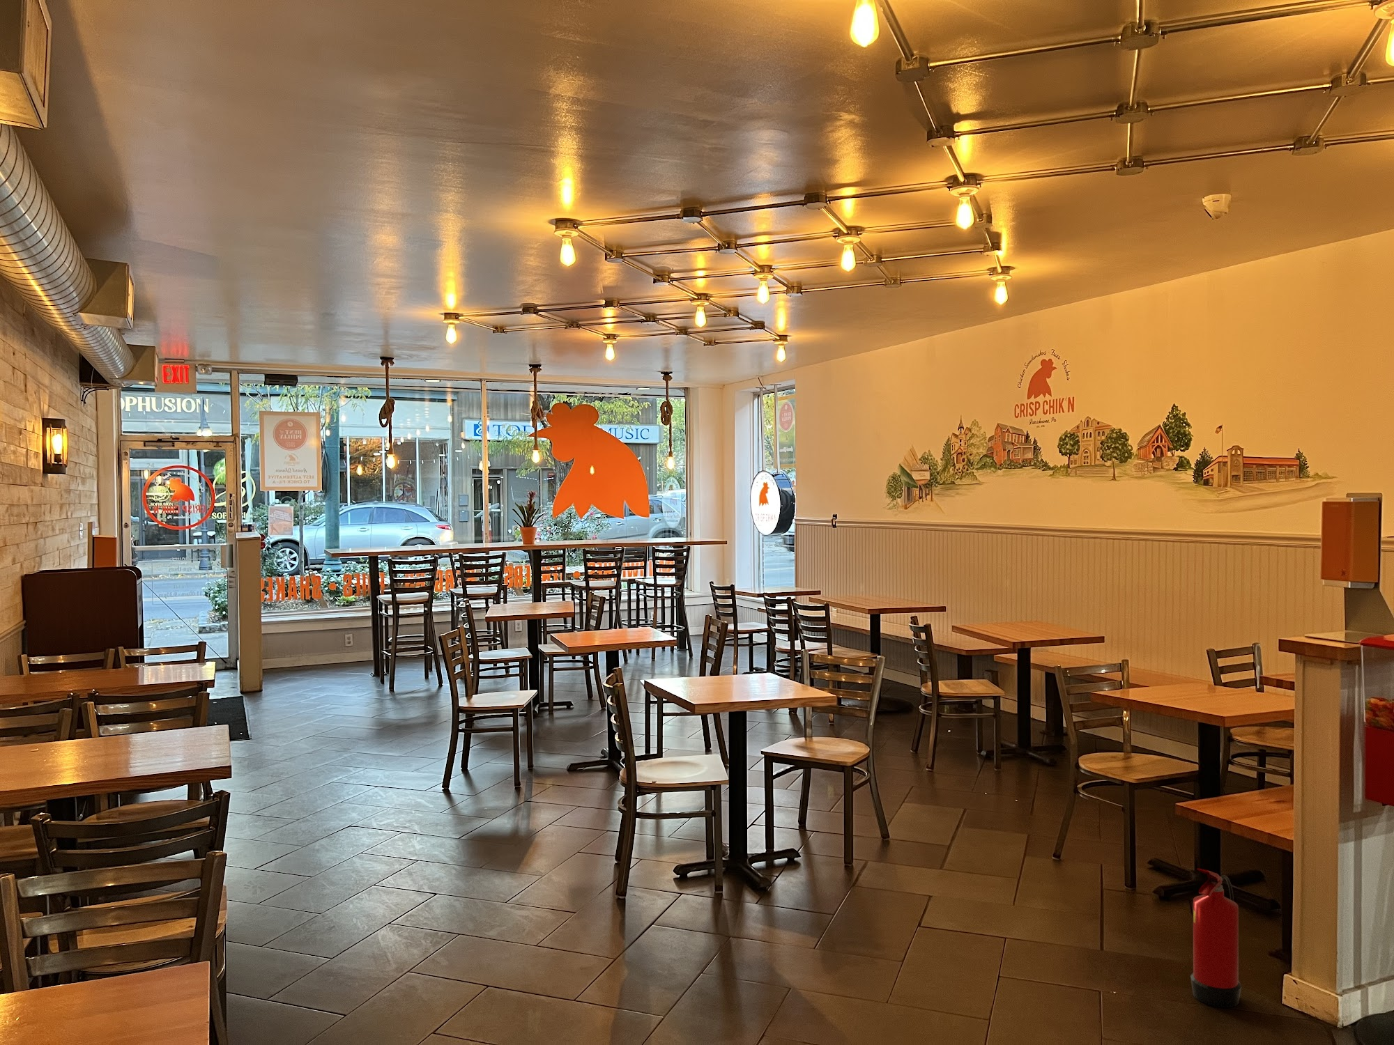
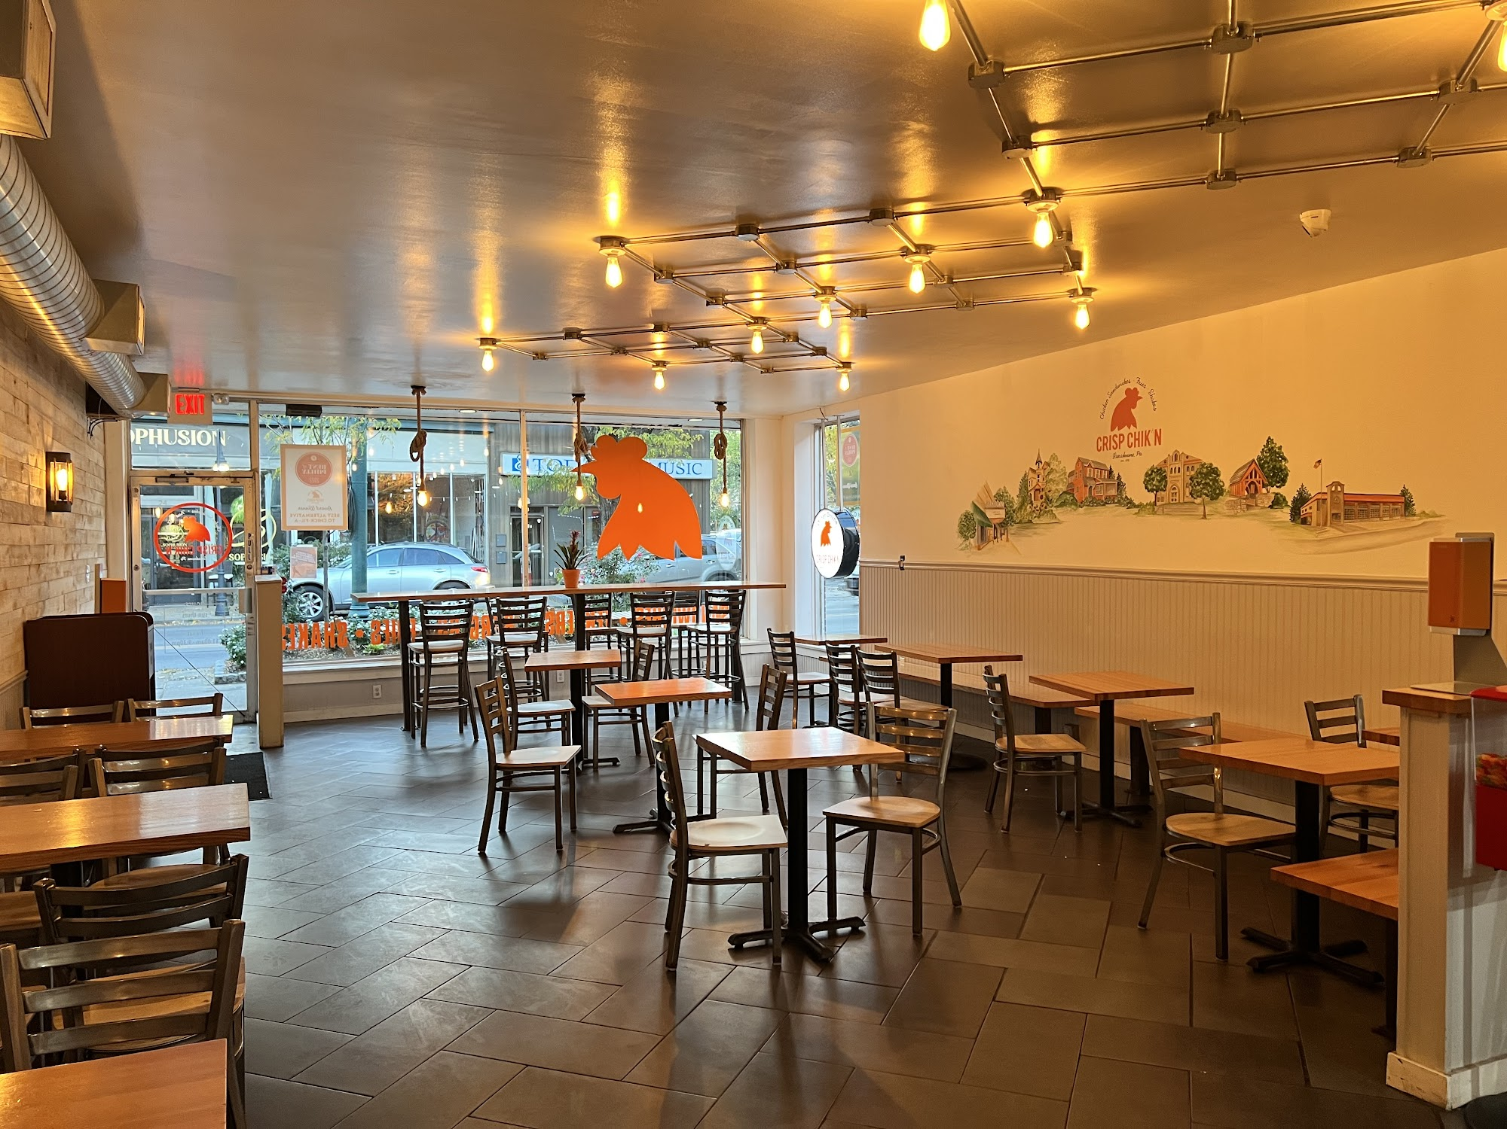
- fire extinguisher [1190,867,1243,1008]
